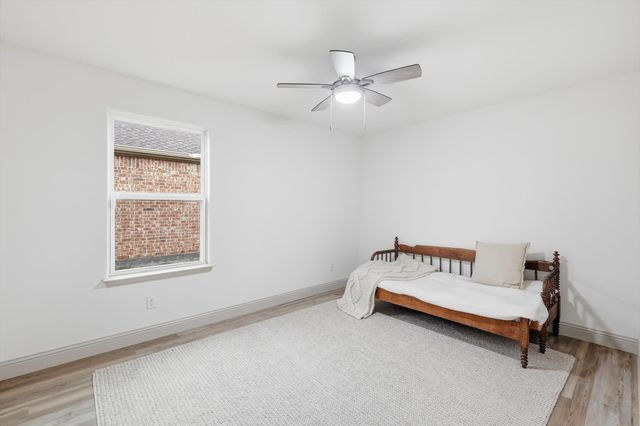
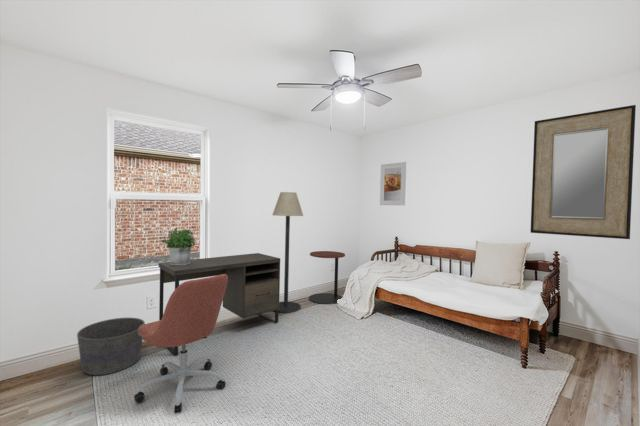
+ side table [308,250,346,305]
+ planter [76,317,146,376]
+ potted plant [161,227,197,265]
+ floor lamp [271,191,304,314]
+ office chair [133,274,228,414]
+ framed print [379,161,407,206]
+ home mirror [530,104,637,240]
+ desk [158,252,281,356]
